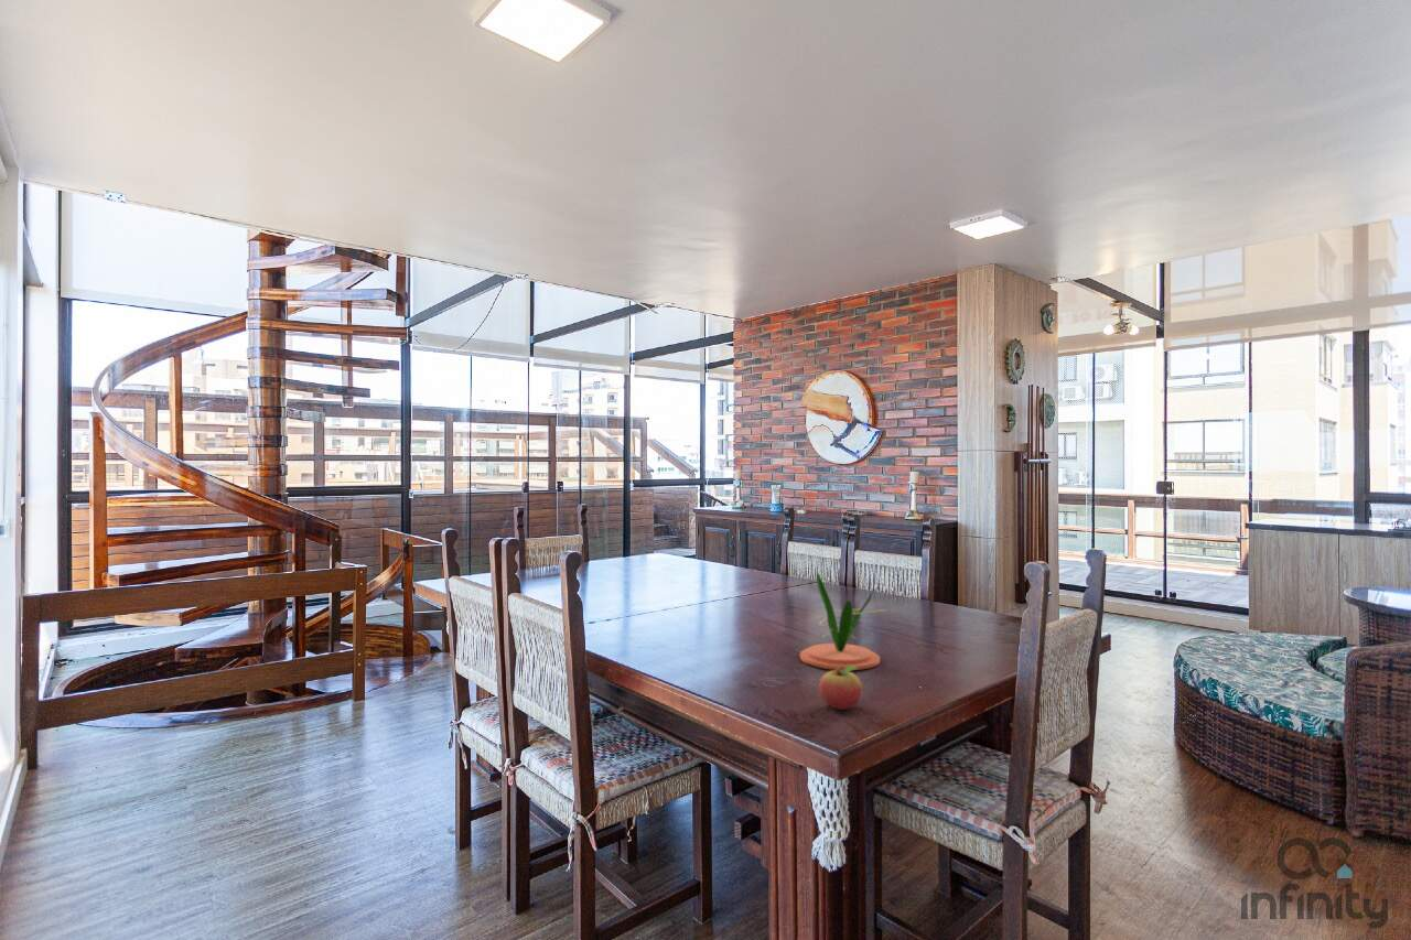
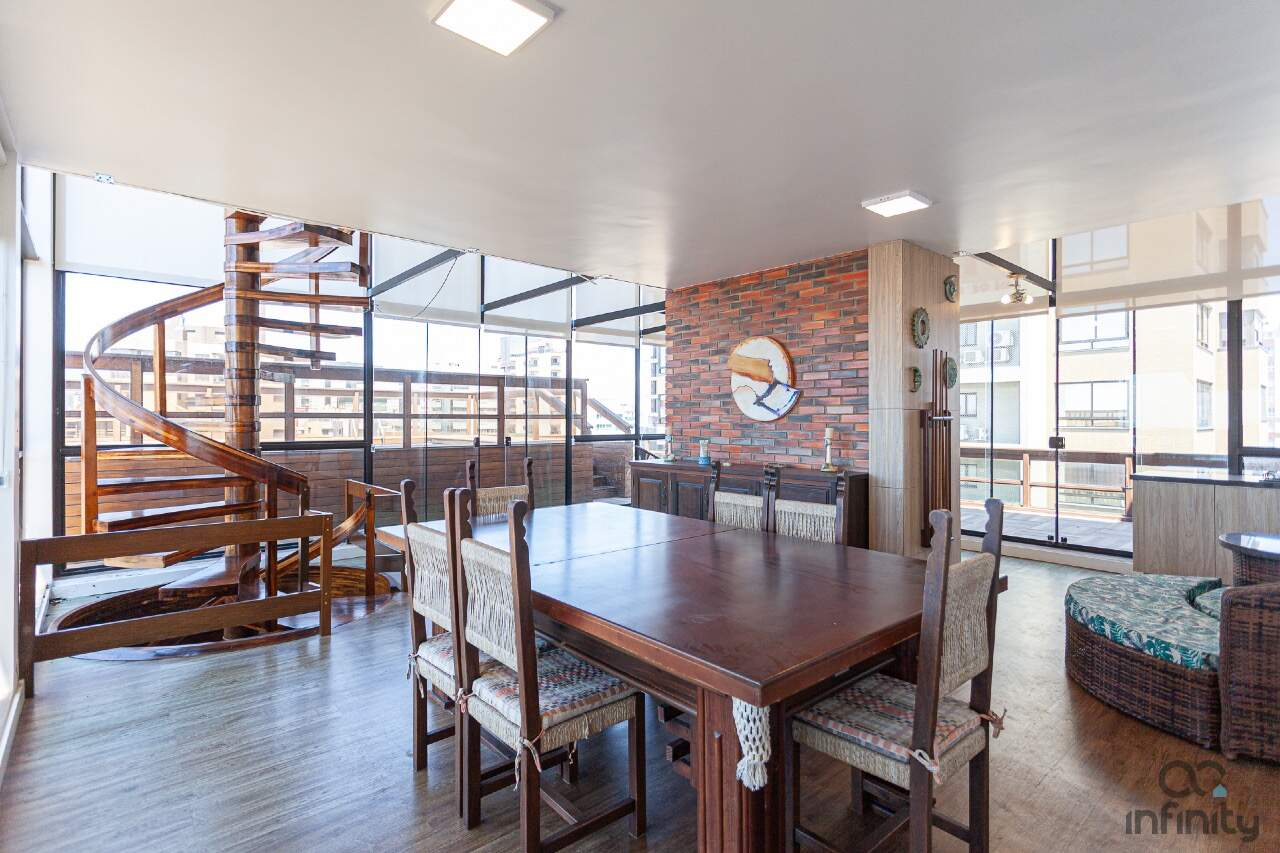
- fruit [818,666,863,711]
- plant [799,572,888,671]
